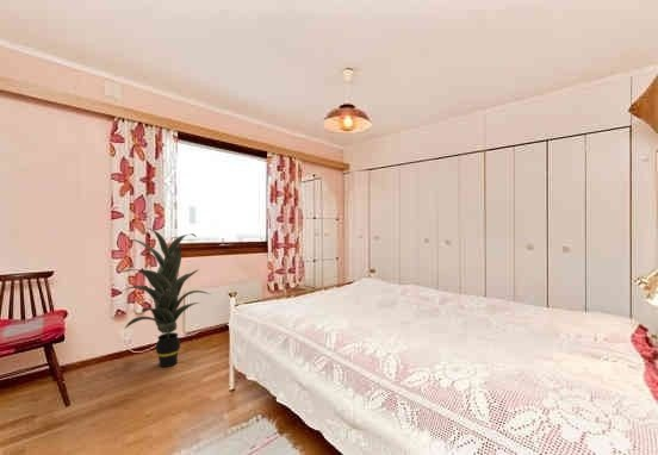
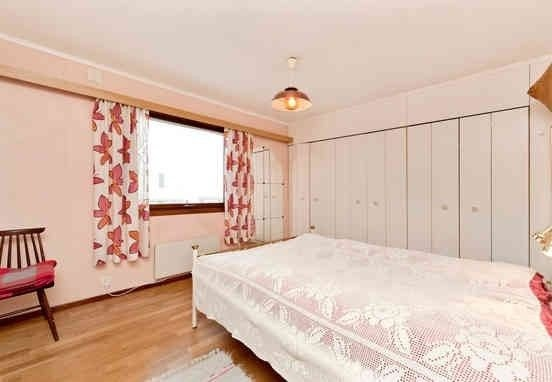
- indoor plant [120,226,211,368]
